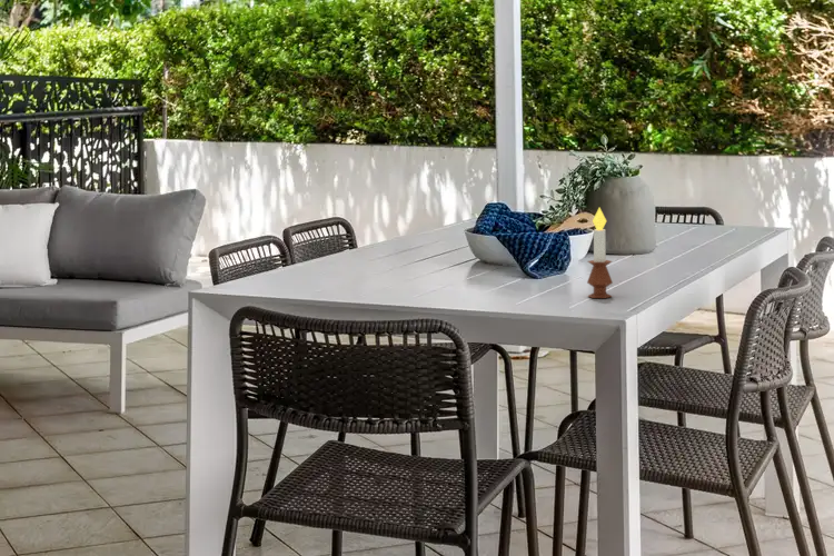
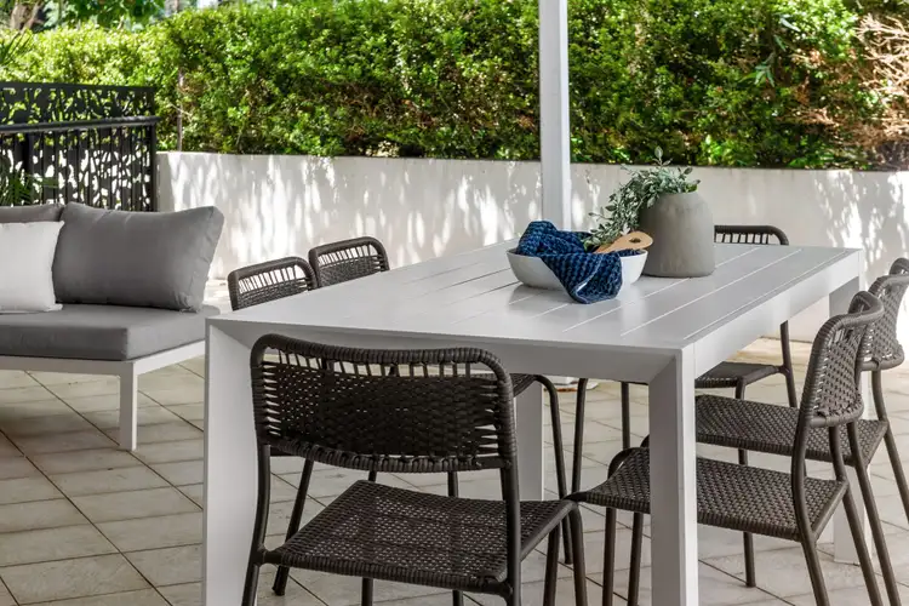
- candle [586,207,614,299]
